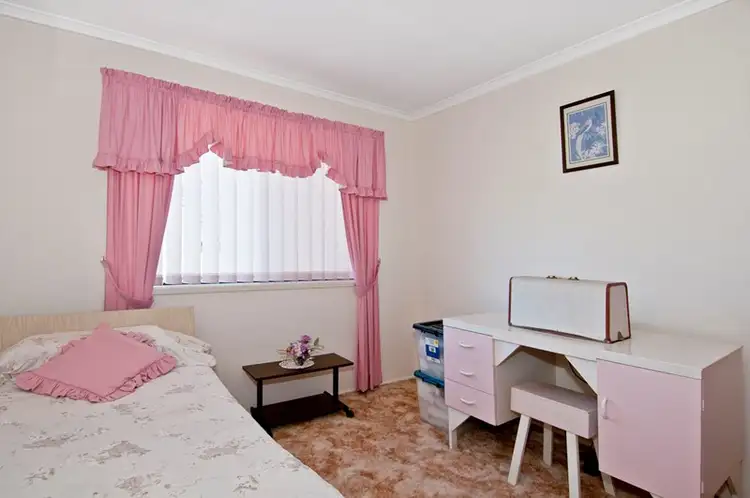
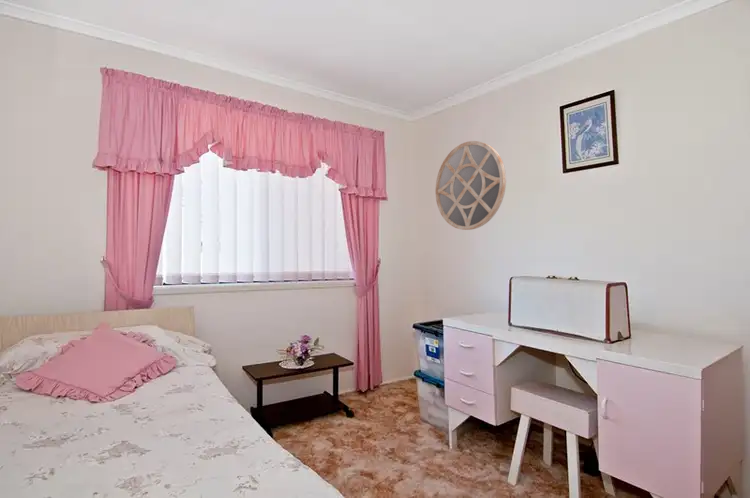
+ home mirror [435,140,507,231]
